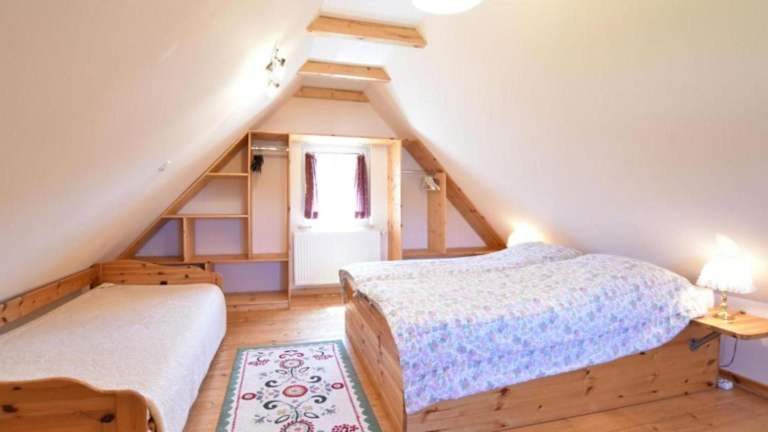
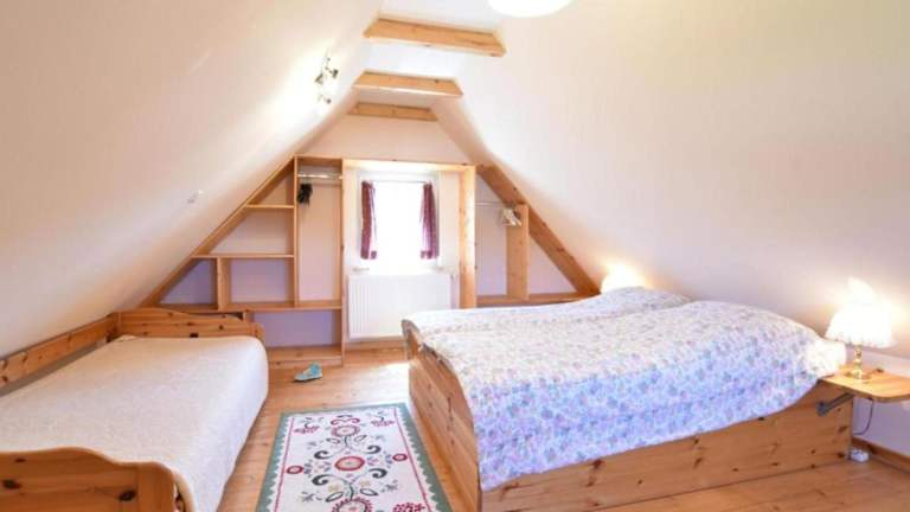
+ sneaker [294,360,323,382]
